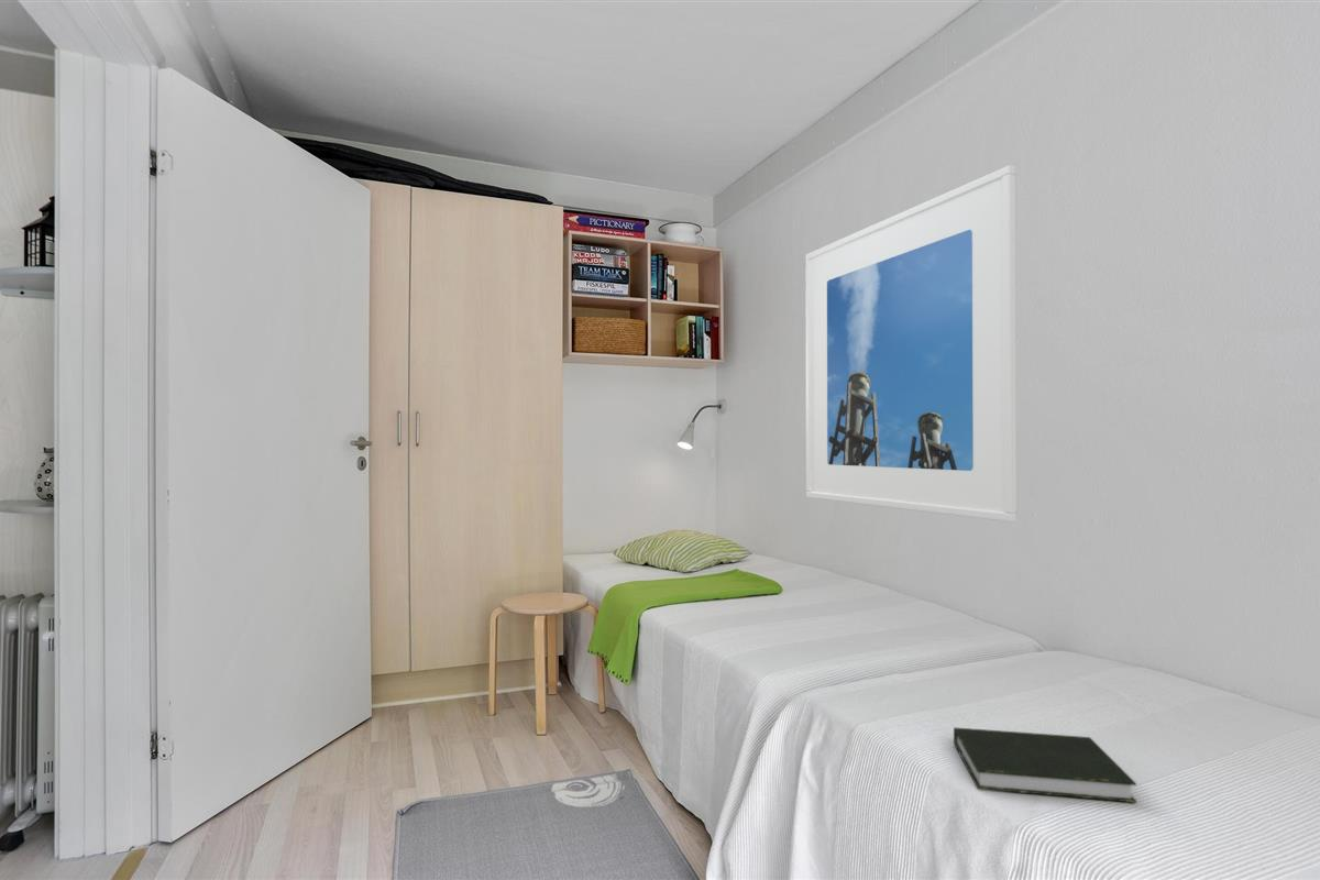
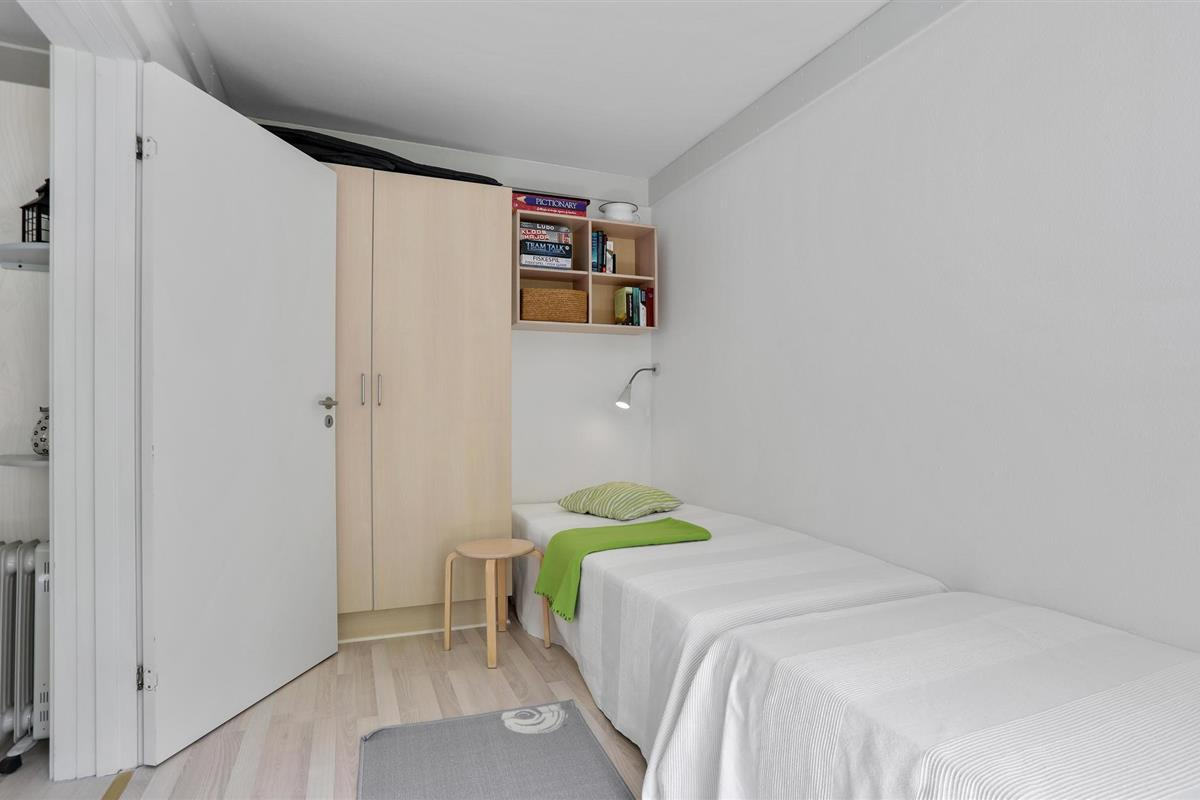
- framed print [804,164,1018,524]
- book [953,726,1137,804]
